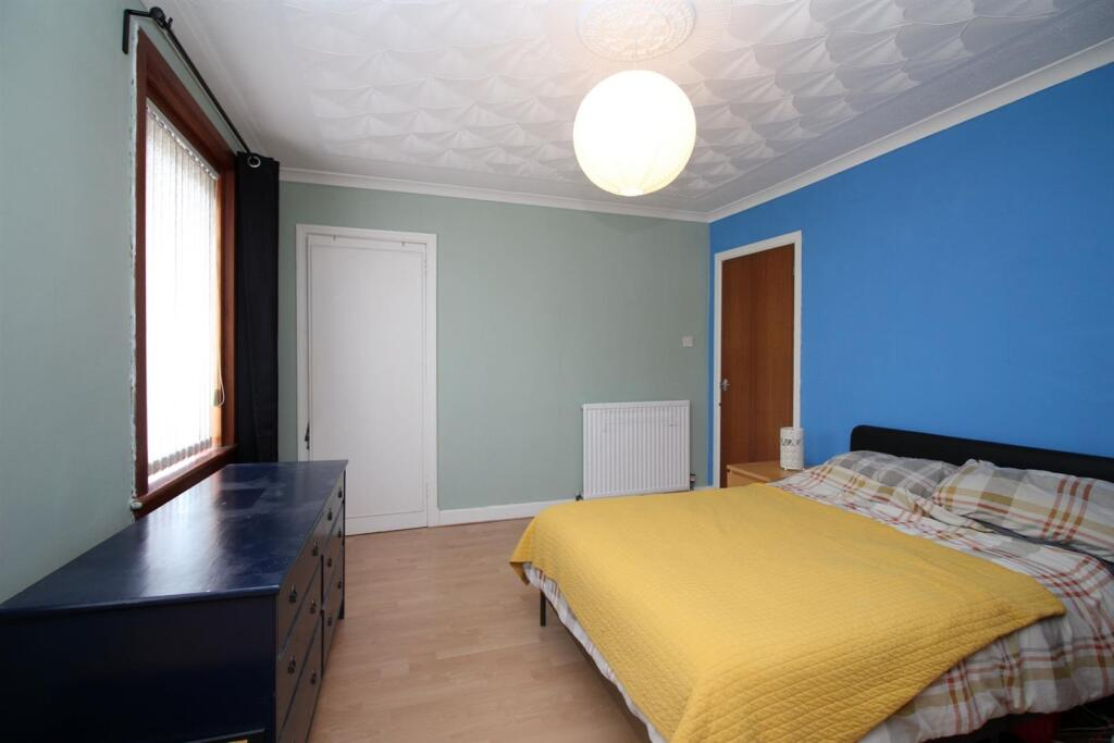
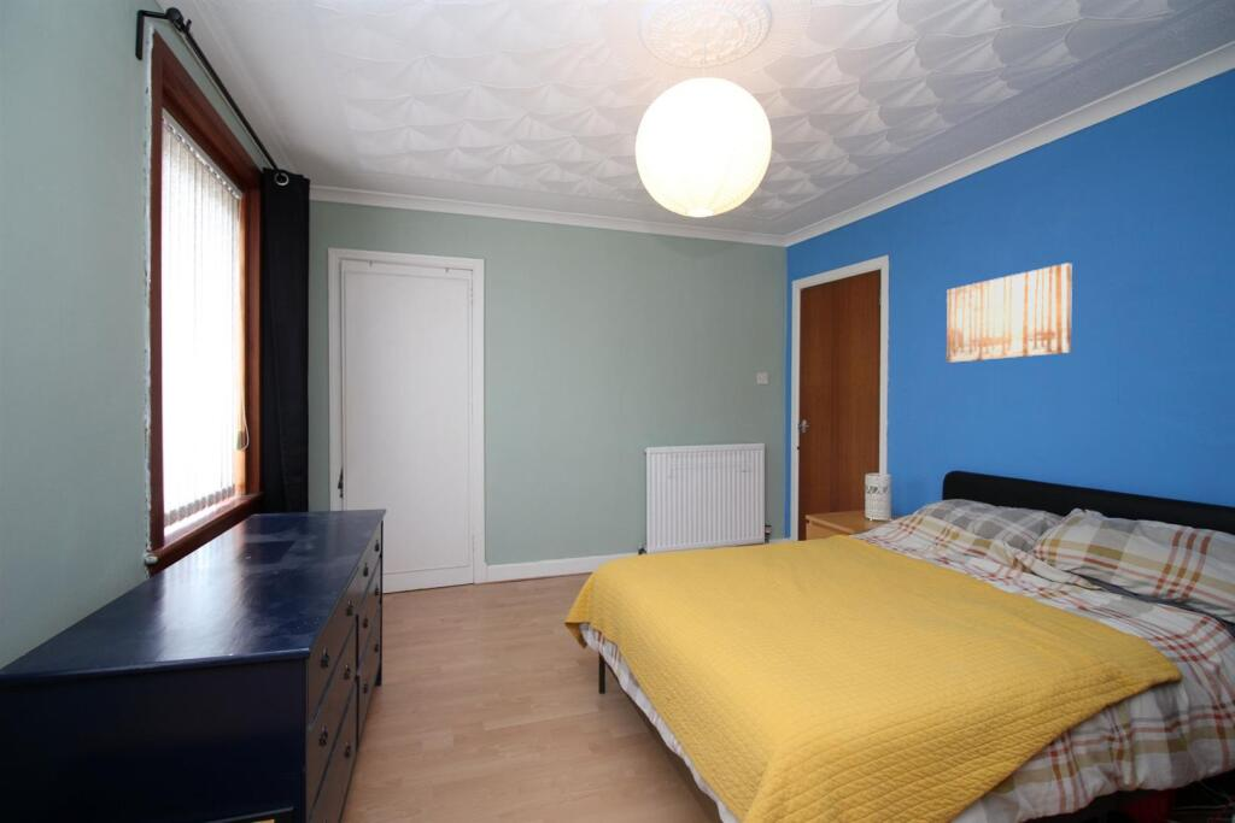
+ wall art [946,261,1073,364]
